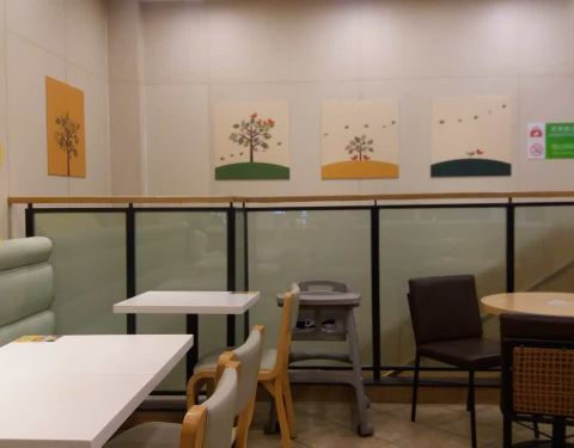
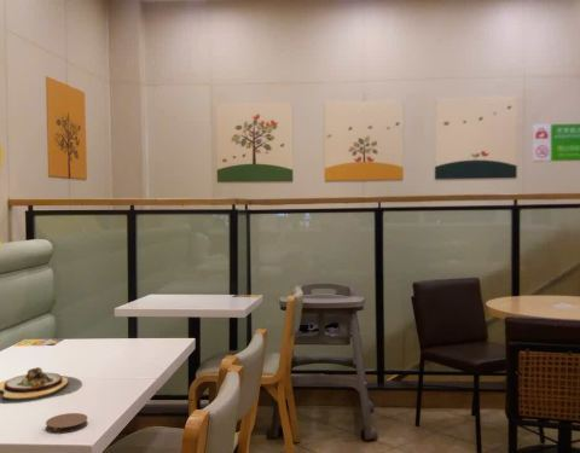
+ plate [0,366,83,405]
+ coaster [45,412,89,434]
